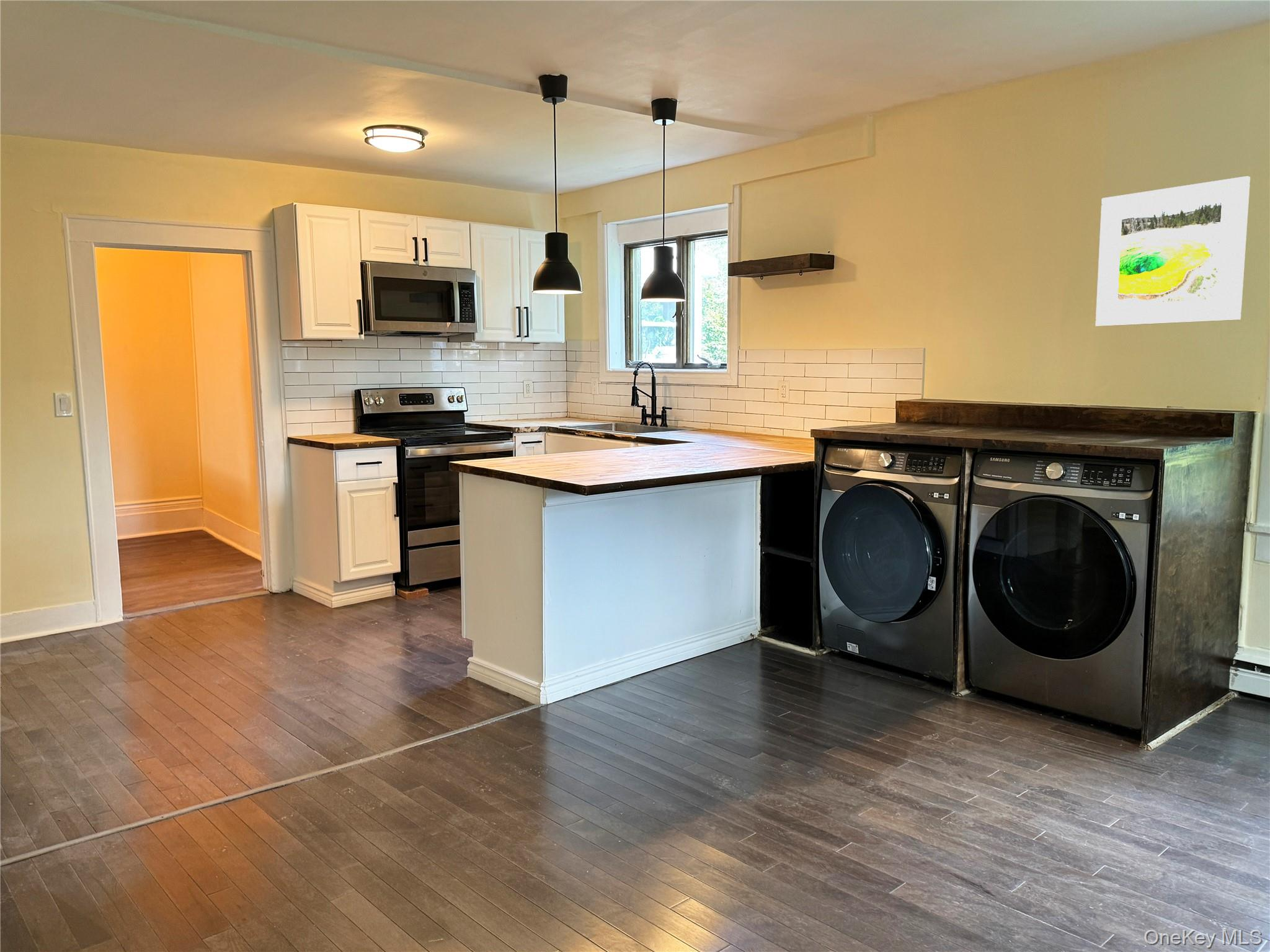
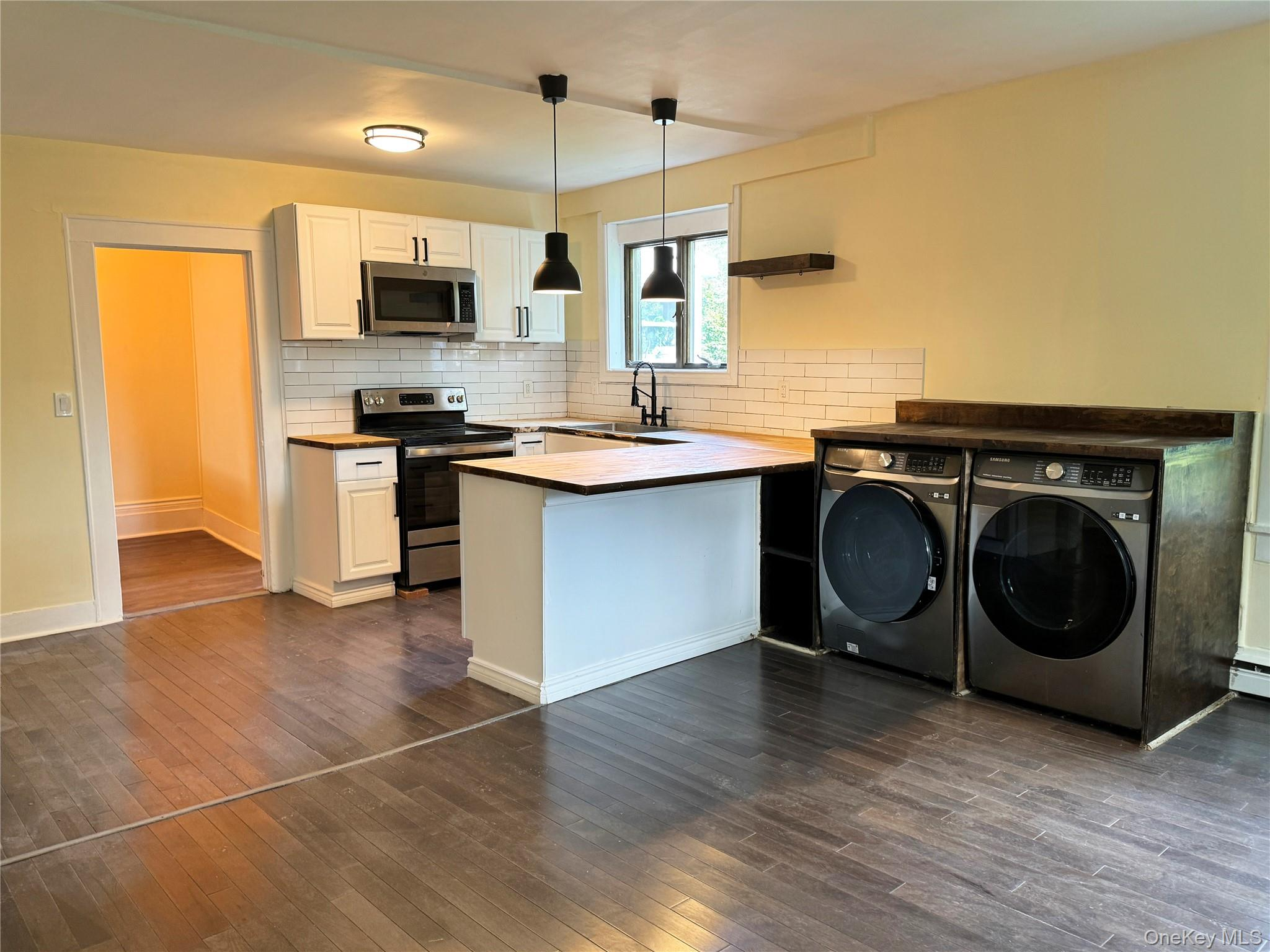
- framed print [1095,176,1251,327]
